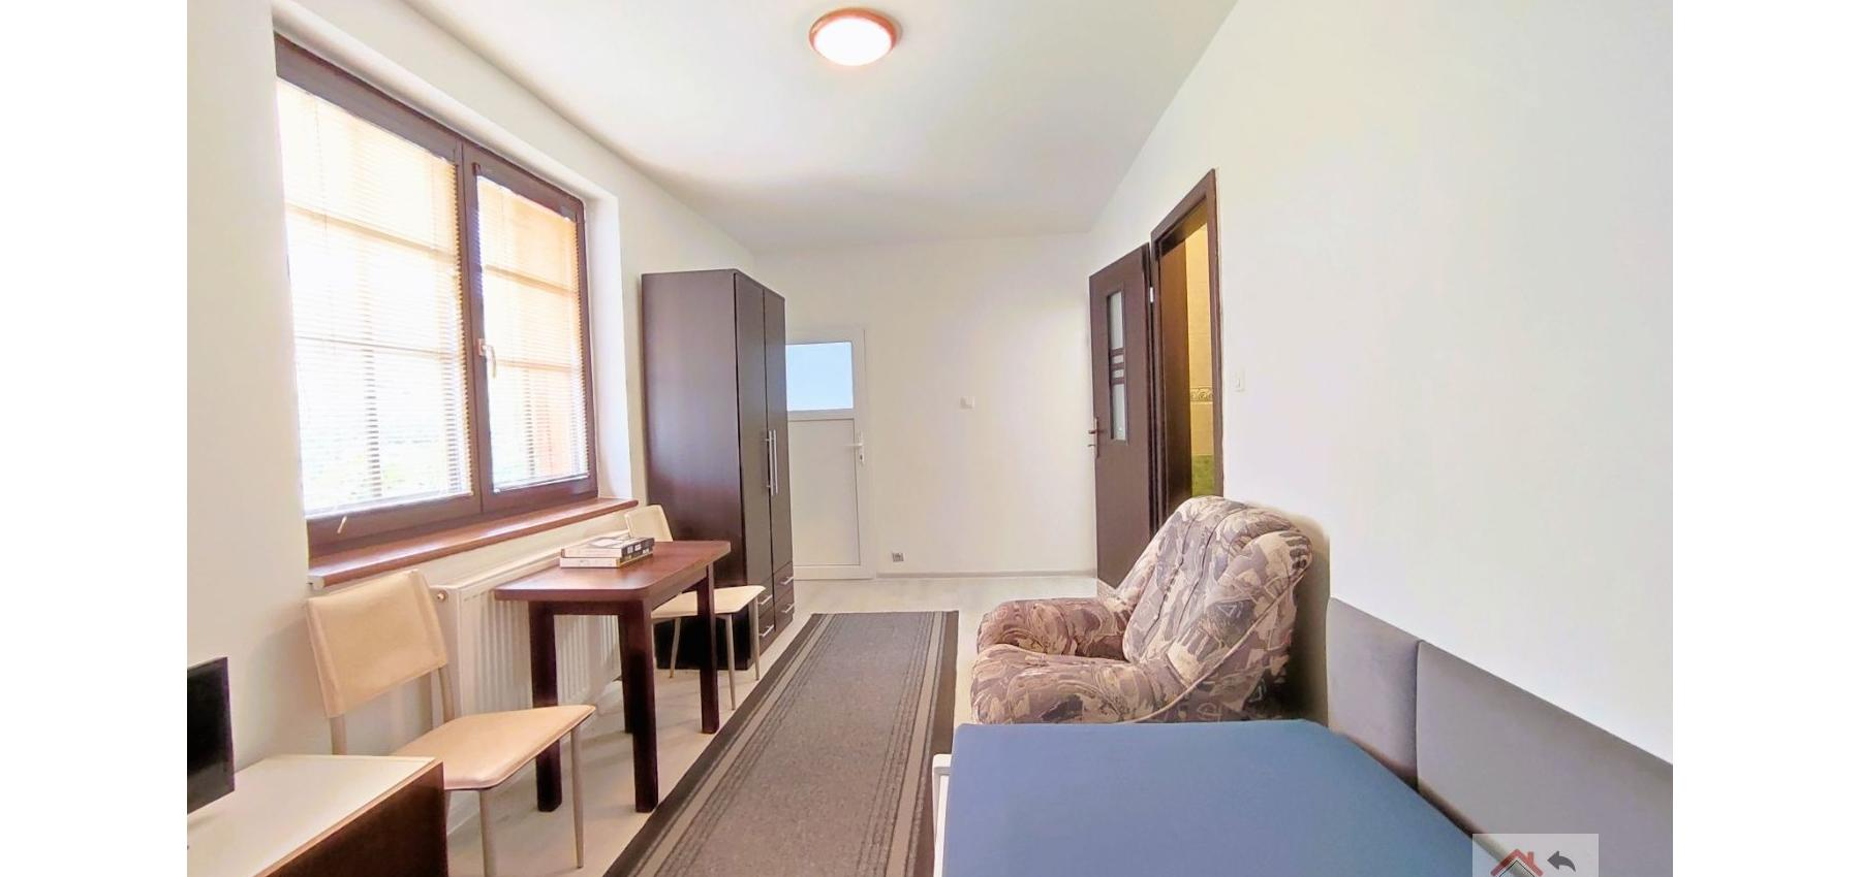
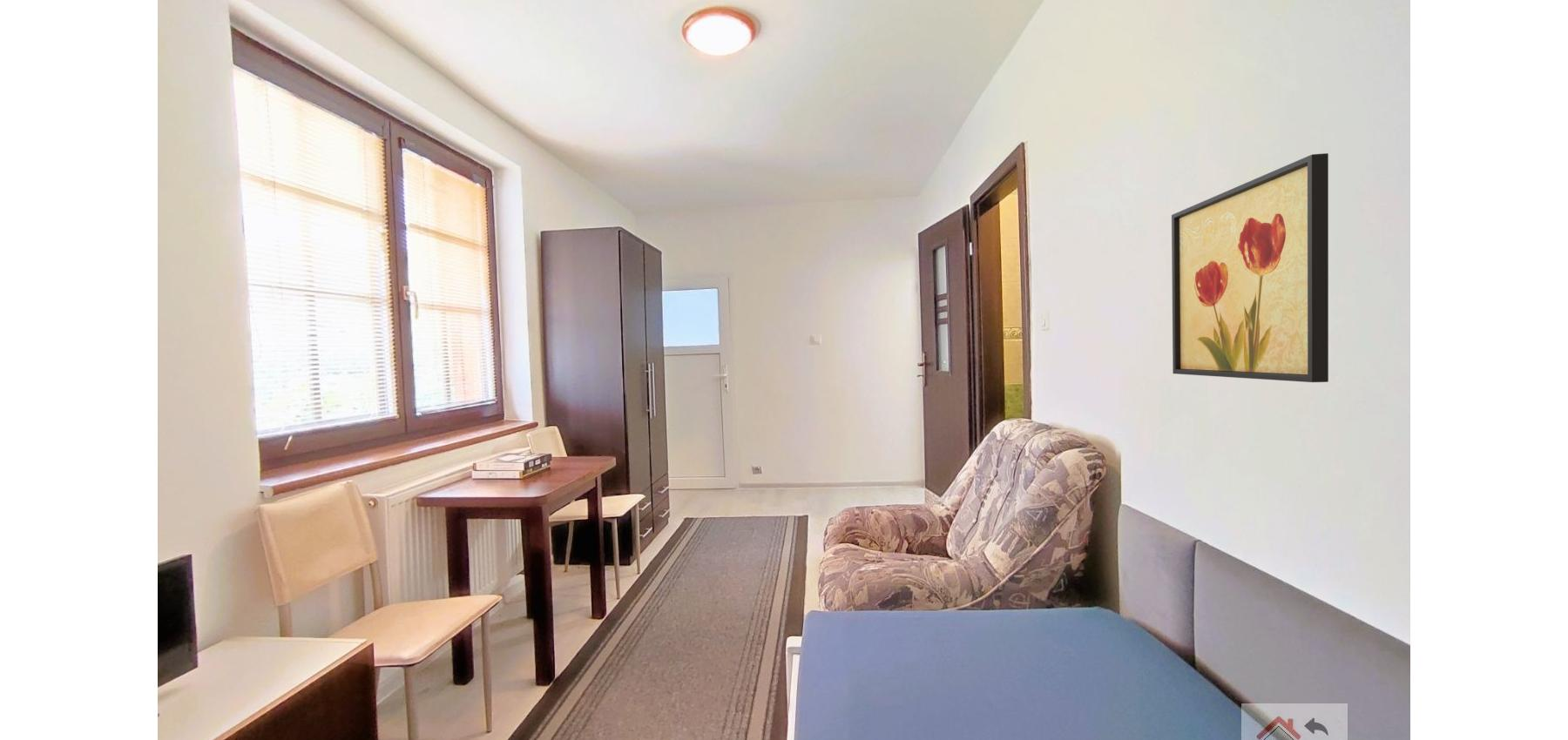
+ wall art [1171,152,1329,383]
